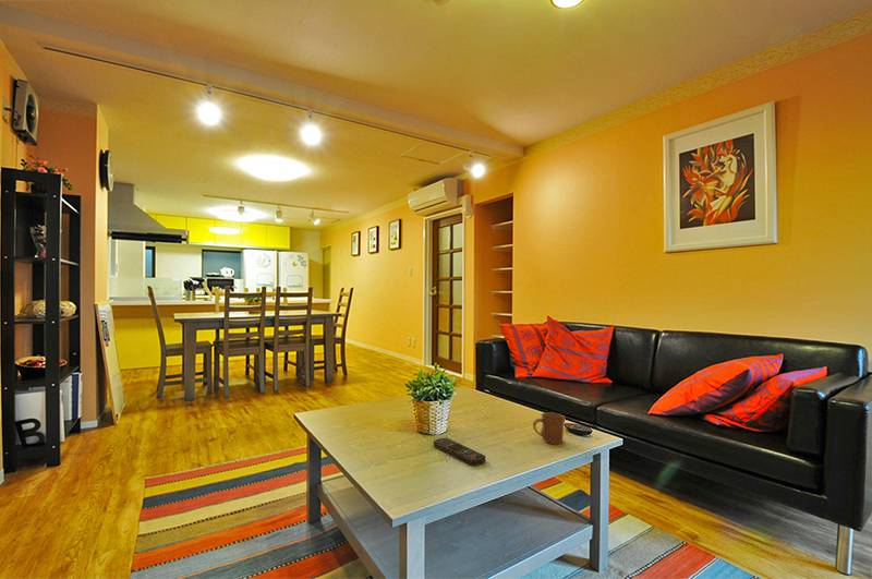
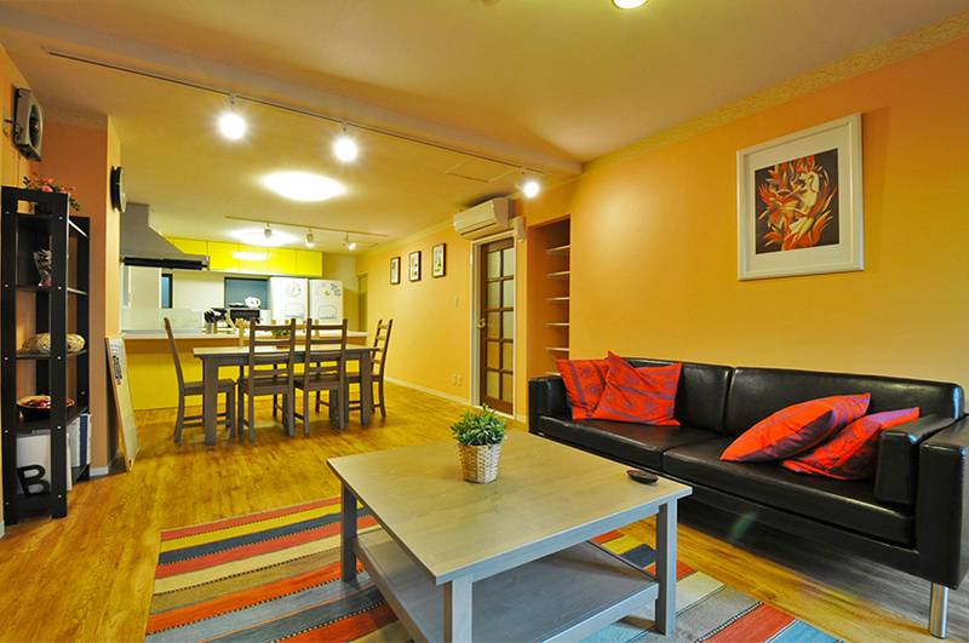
- remote control [433,437,486,467]
- mug [532,411,567,445]
